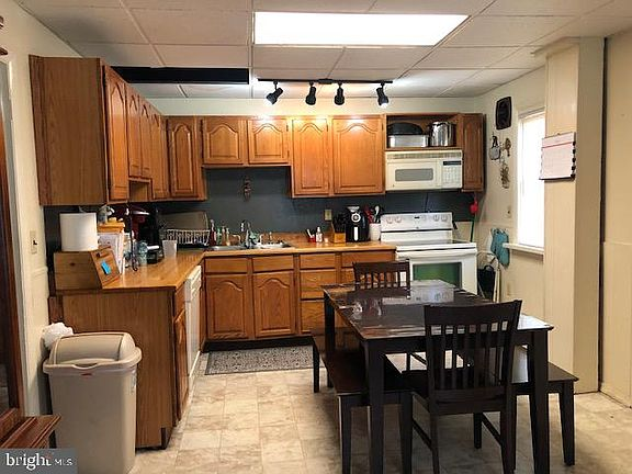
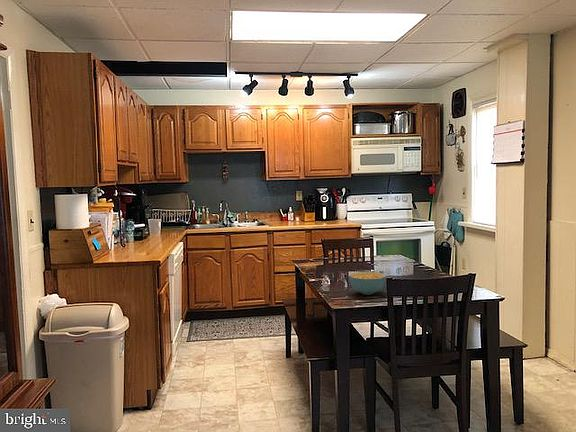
+ cereal bowl [348,271,387,296]
